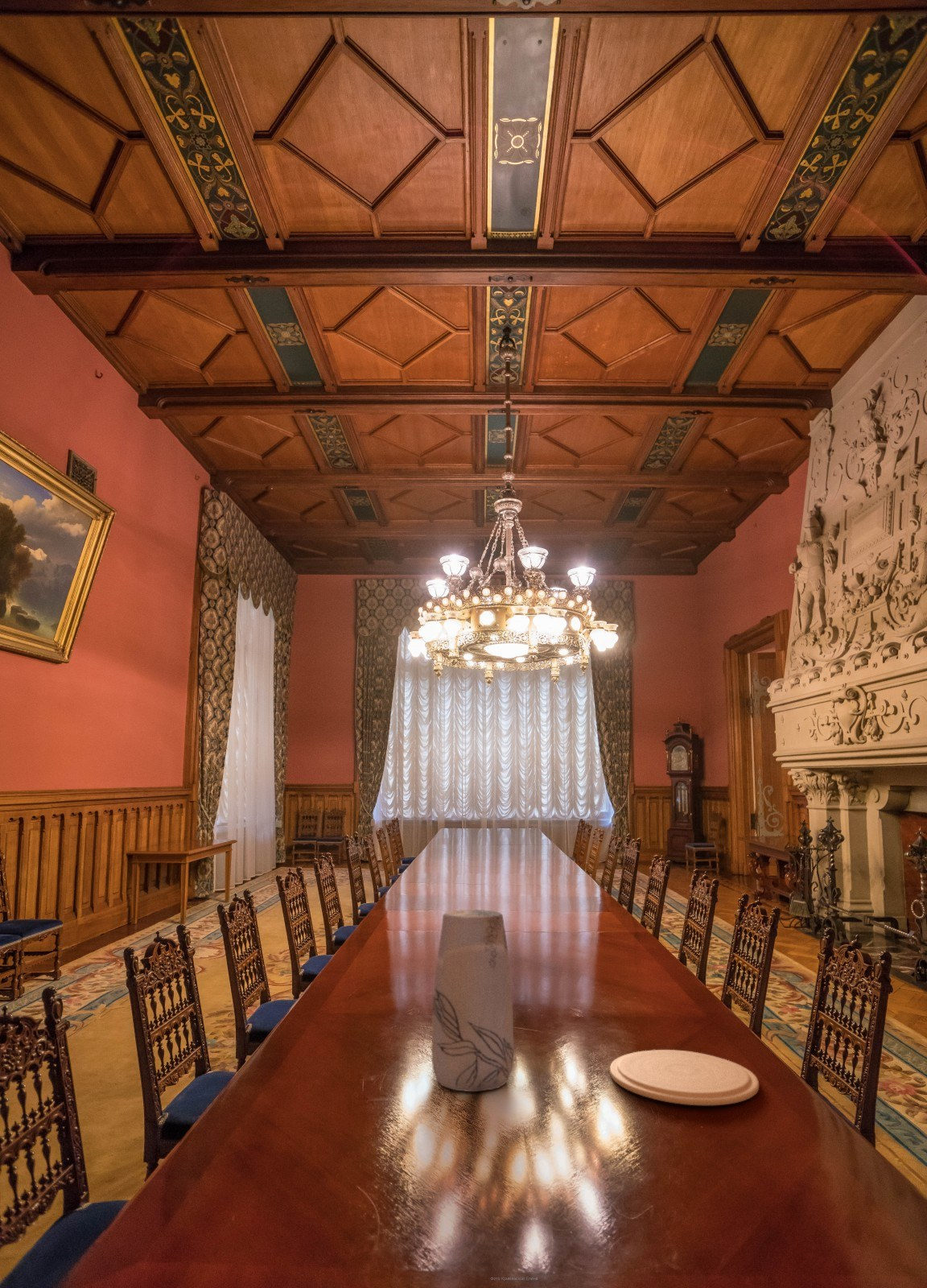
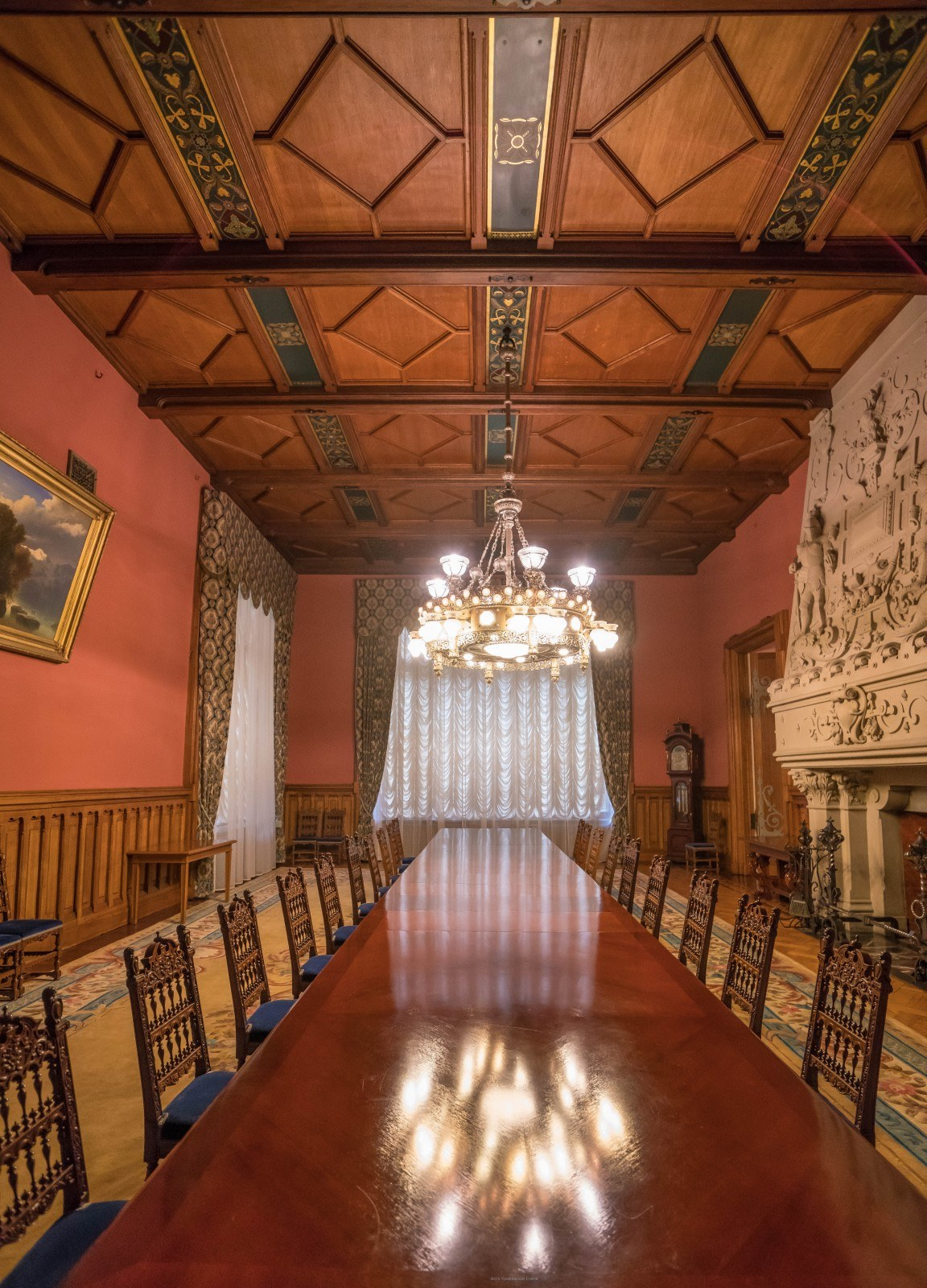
- plate [609,1049,760,1106]
- vase [431,909,515,1092]
